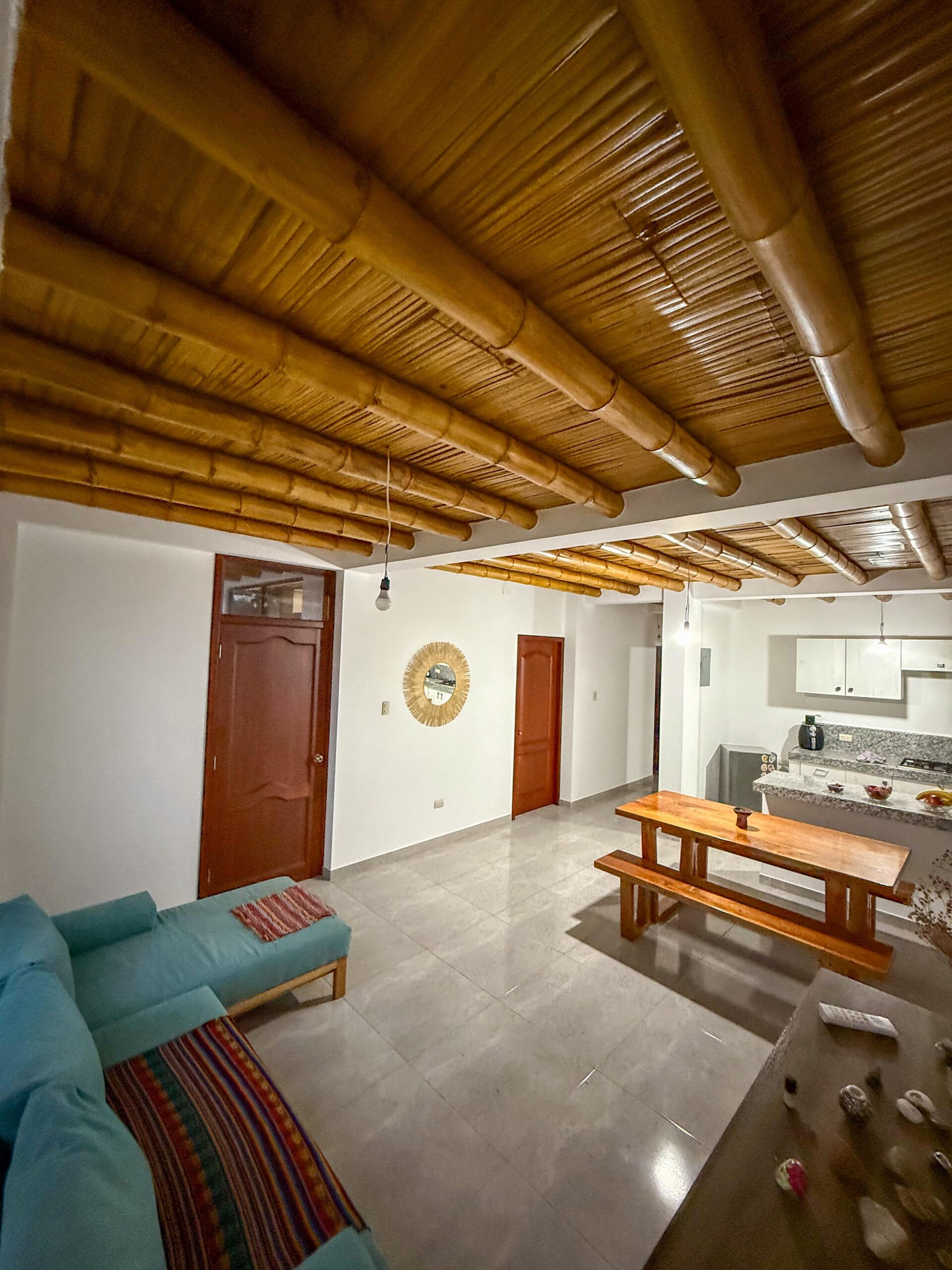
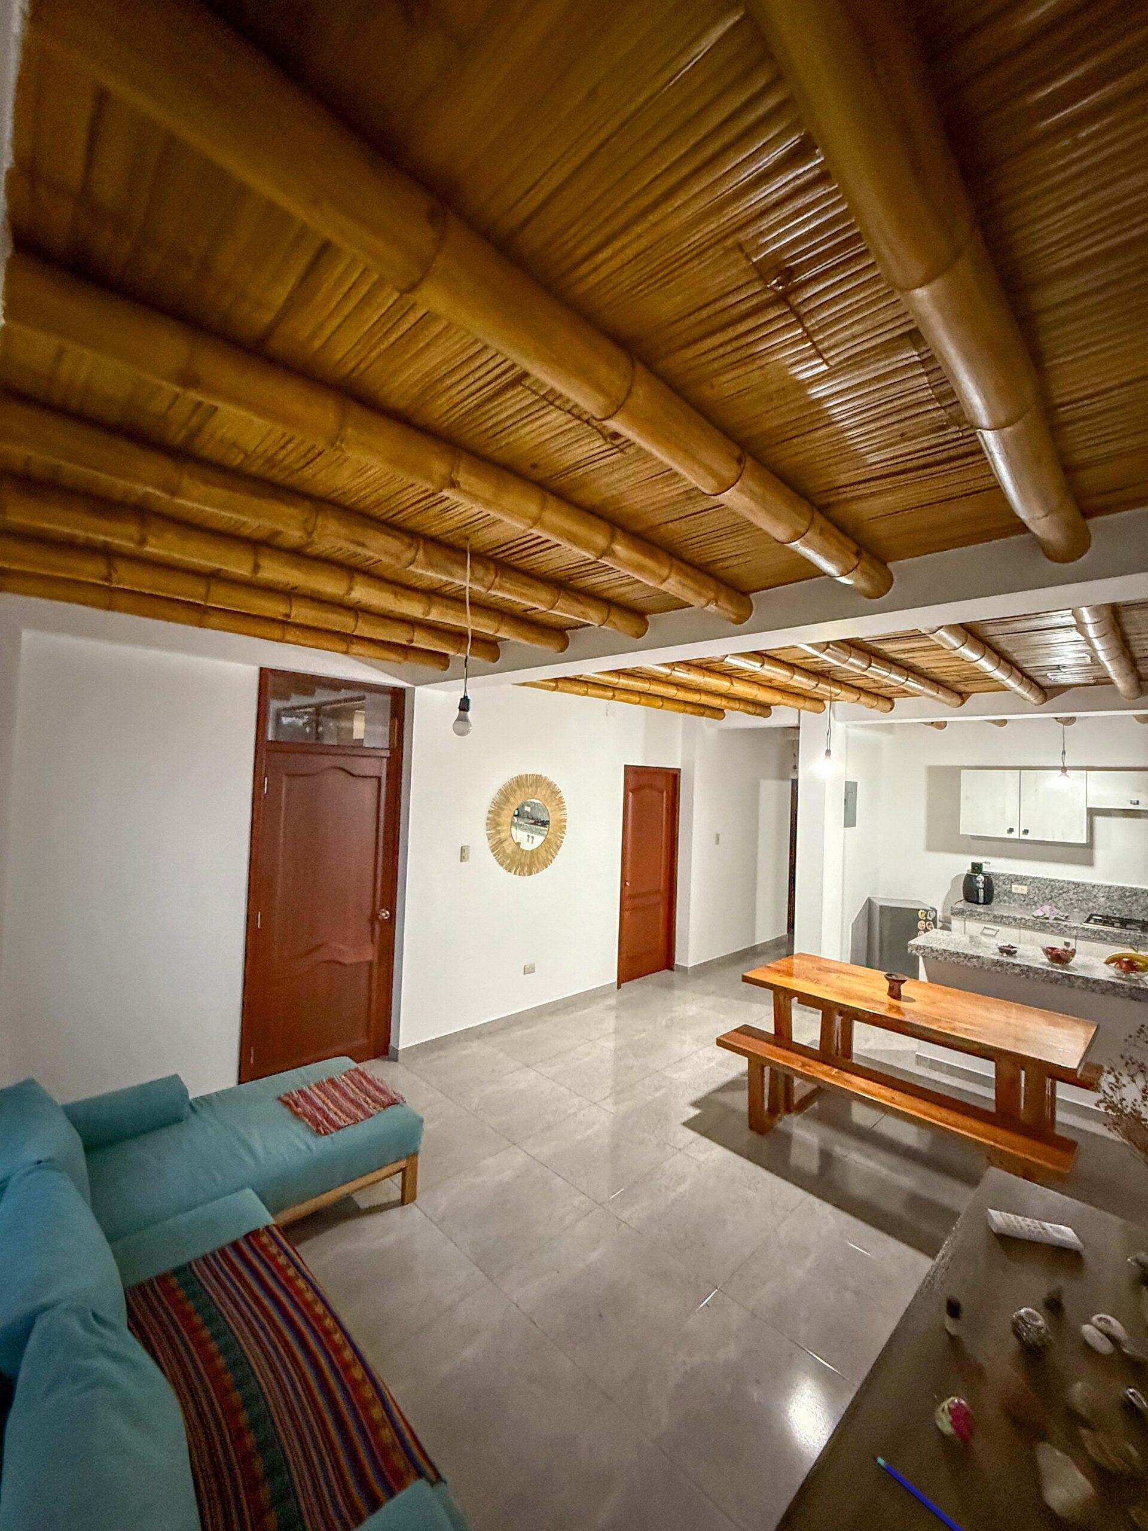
+ pen [875,1455,965,1531]
